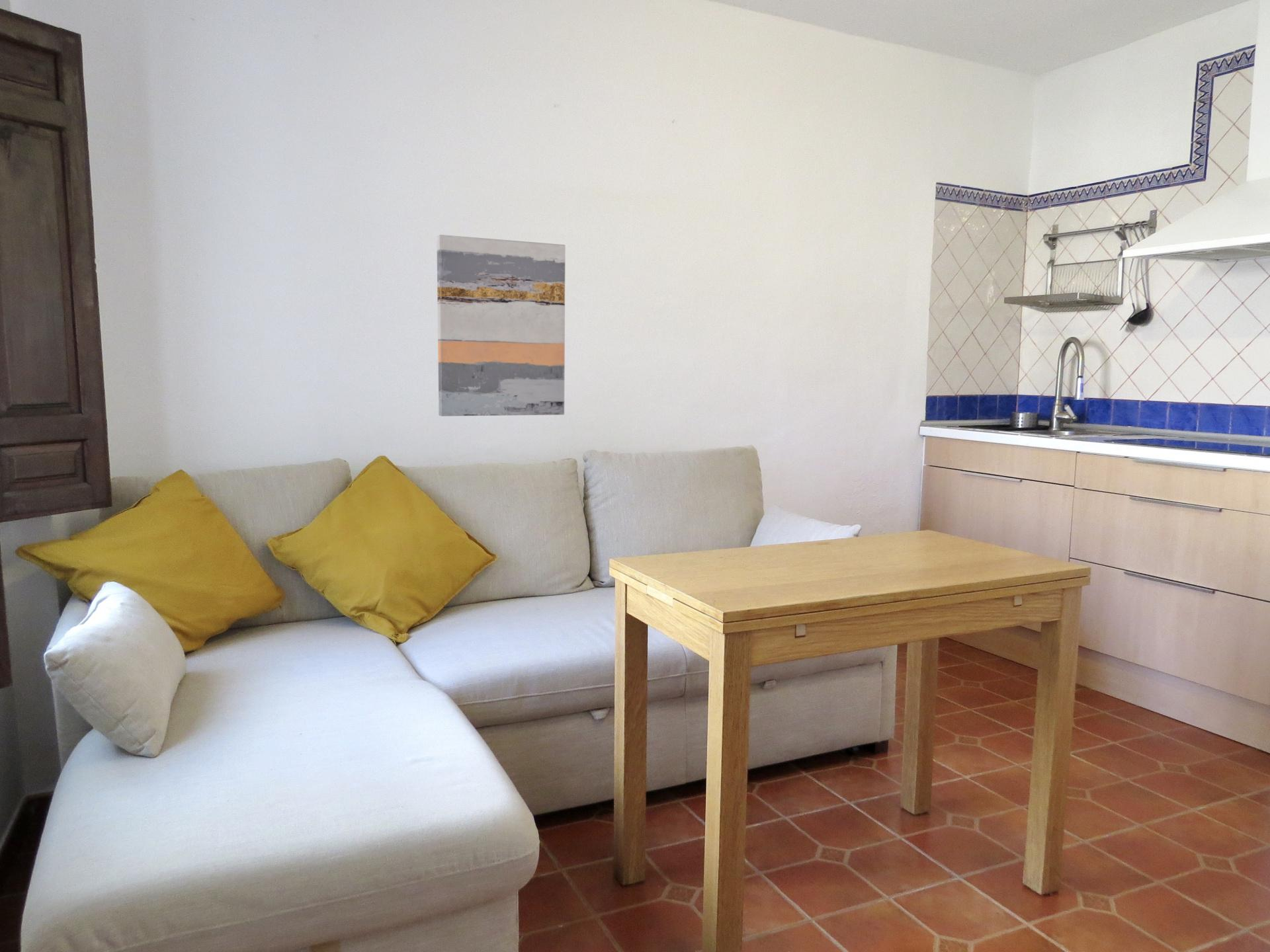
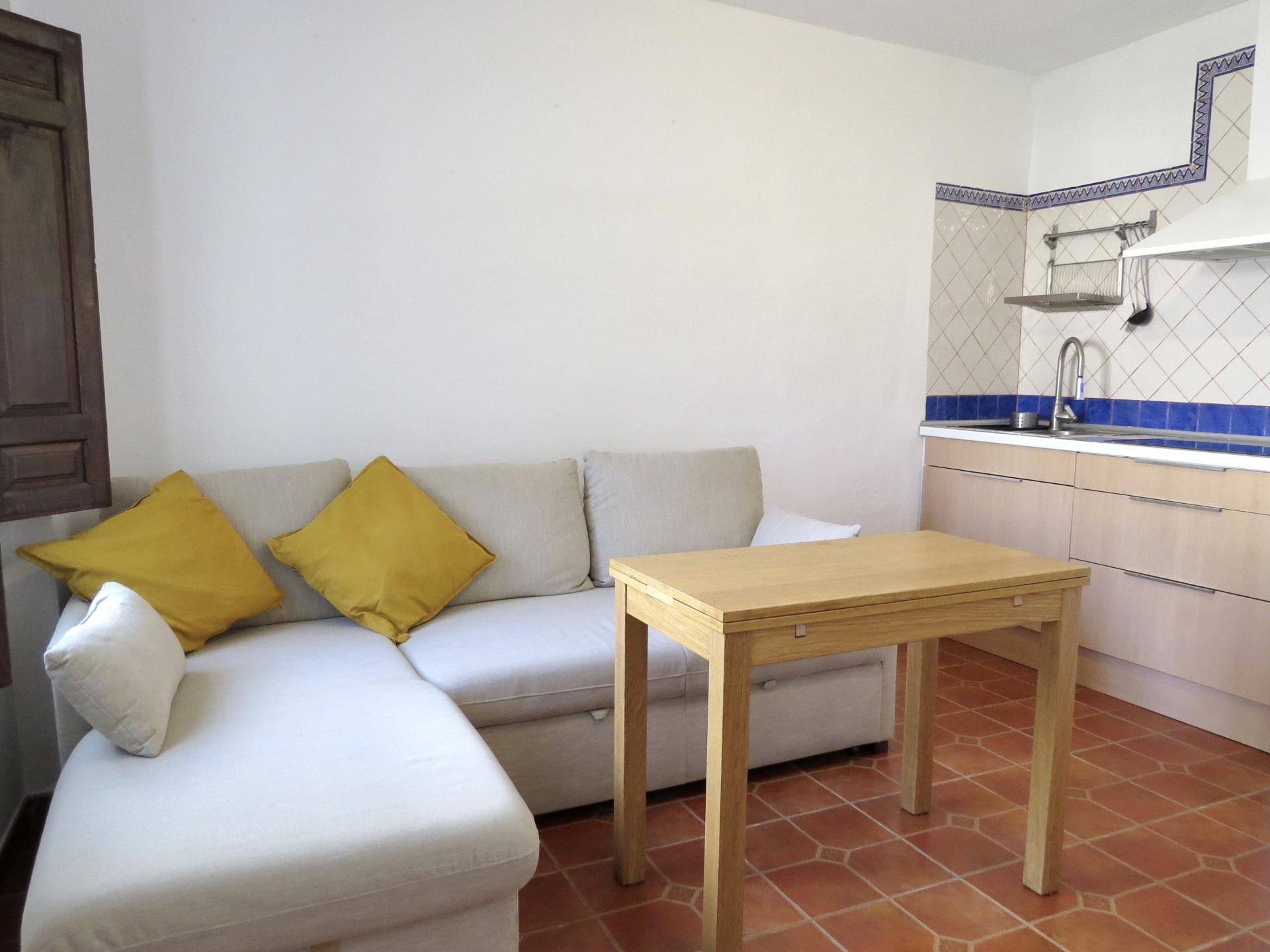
- wall art [436,234,566,417]
